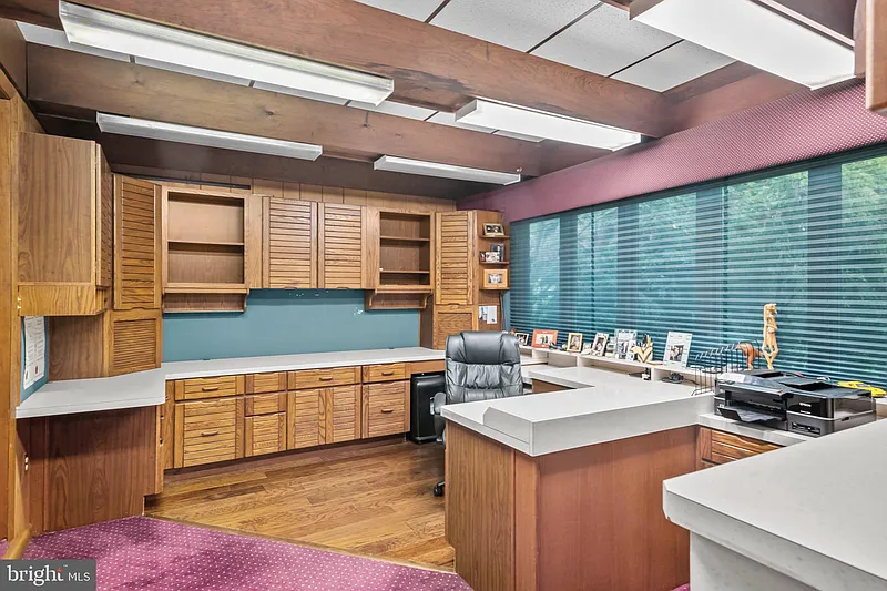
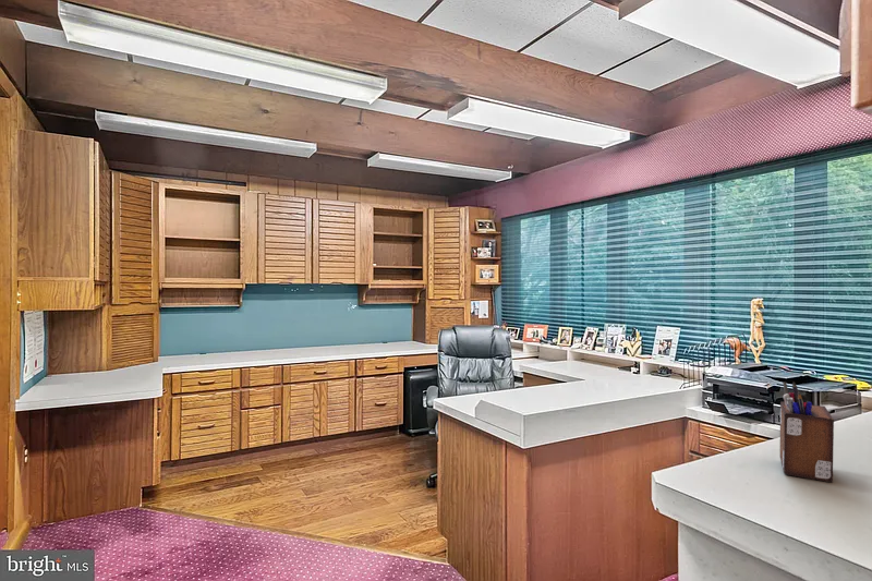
+ desk organizer [779,380,835,484]
